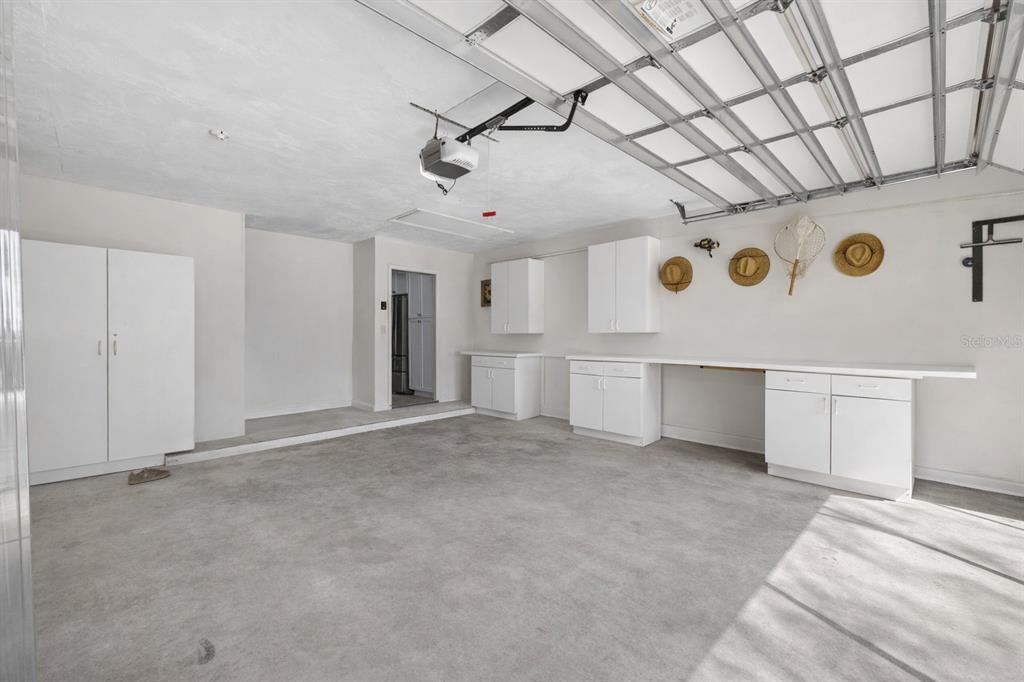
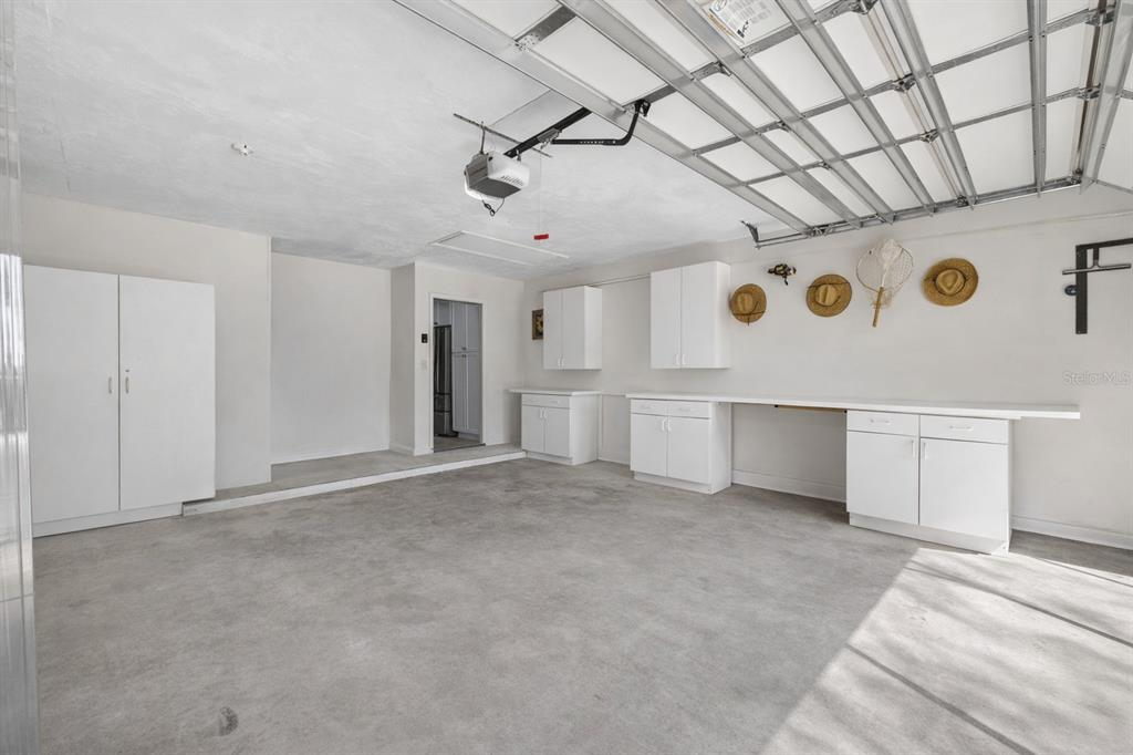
- sneaker [127,466,171,485]
